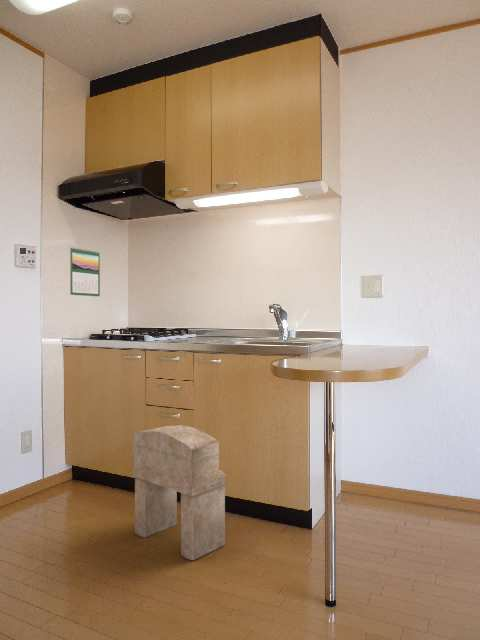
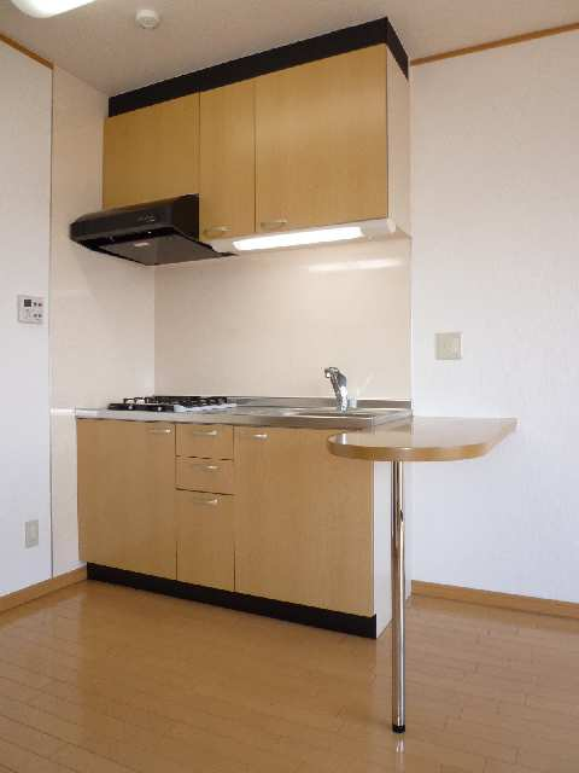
- stool [132,424,227,561]
- calendar [69,246,101,297]
